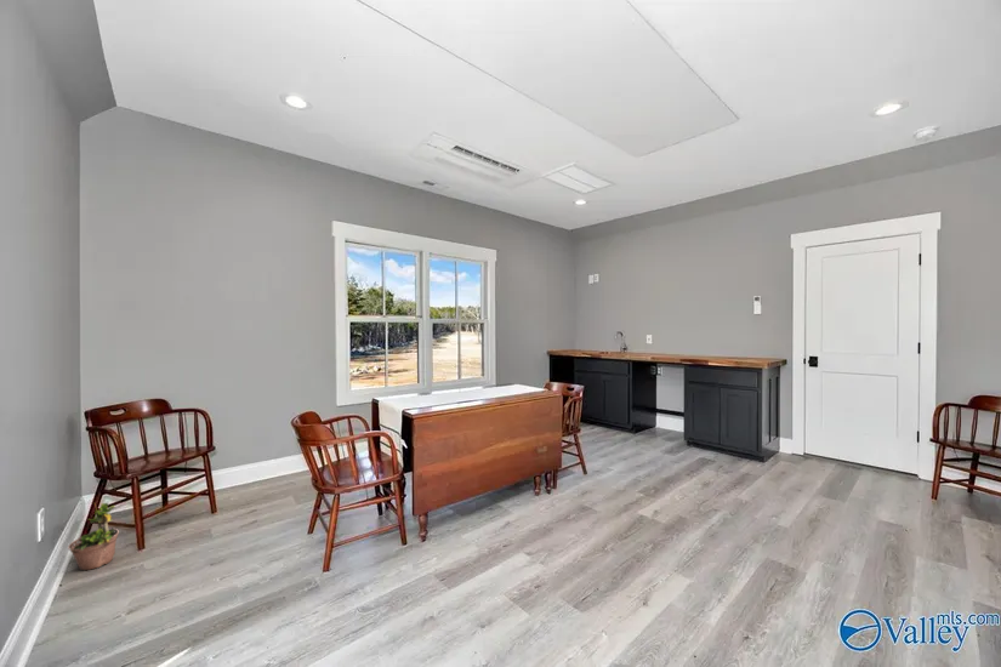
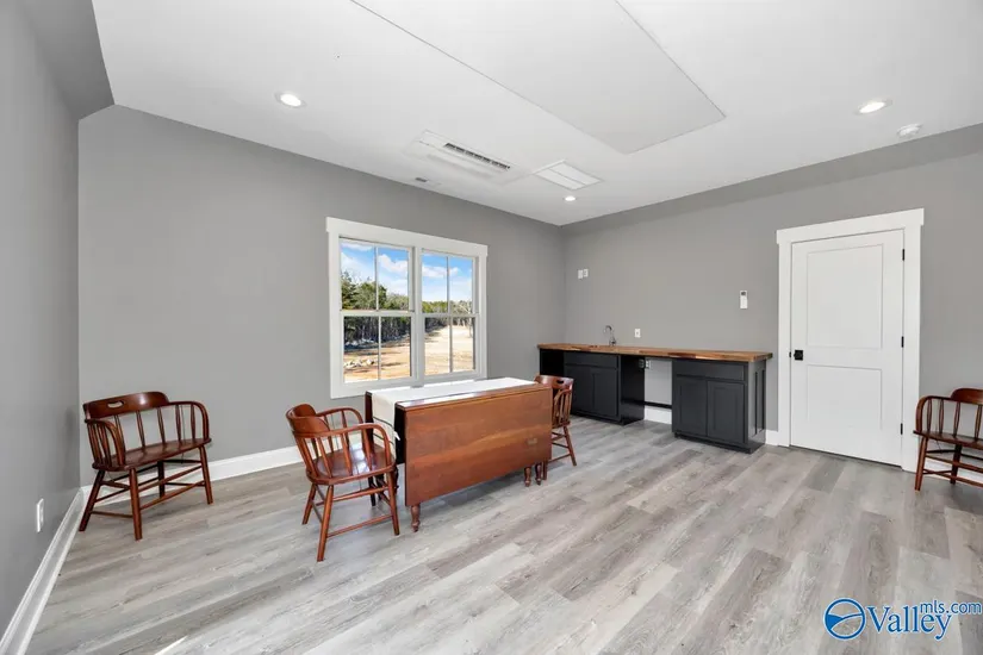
- potted plant [67,498,120,571]
